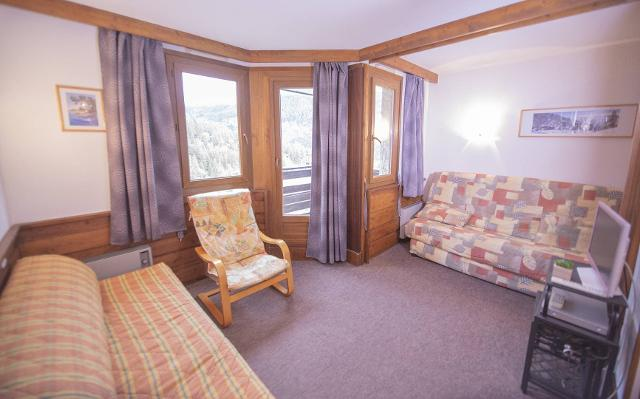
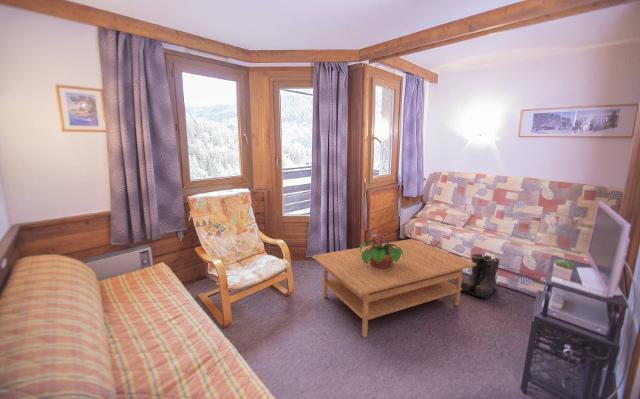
+ potted flower [359,229,404,270]
+ boots [460,253,501,299]
+ coffee table [311,238,476,338]
